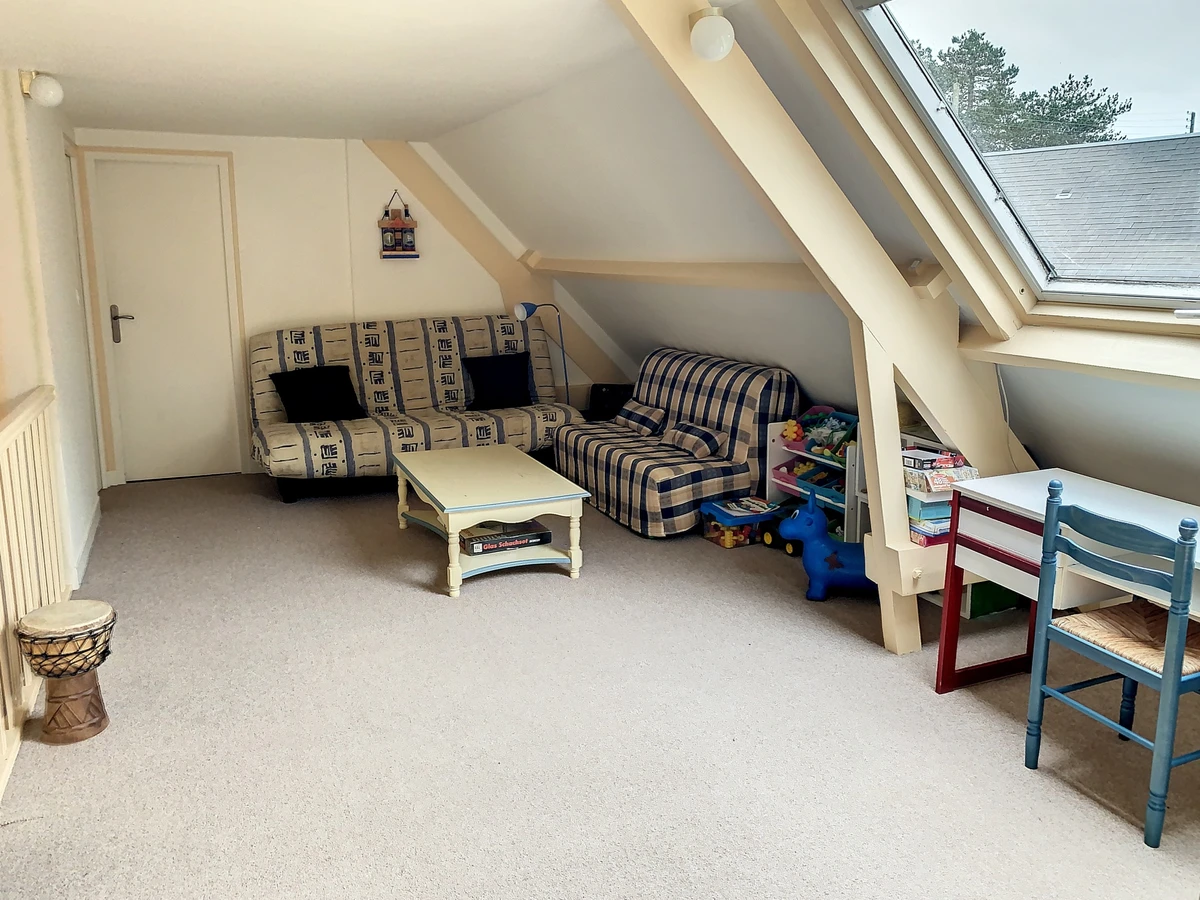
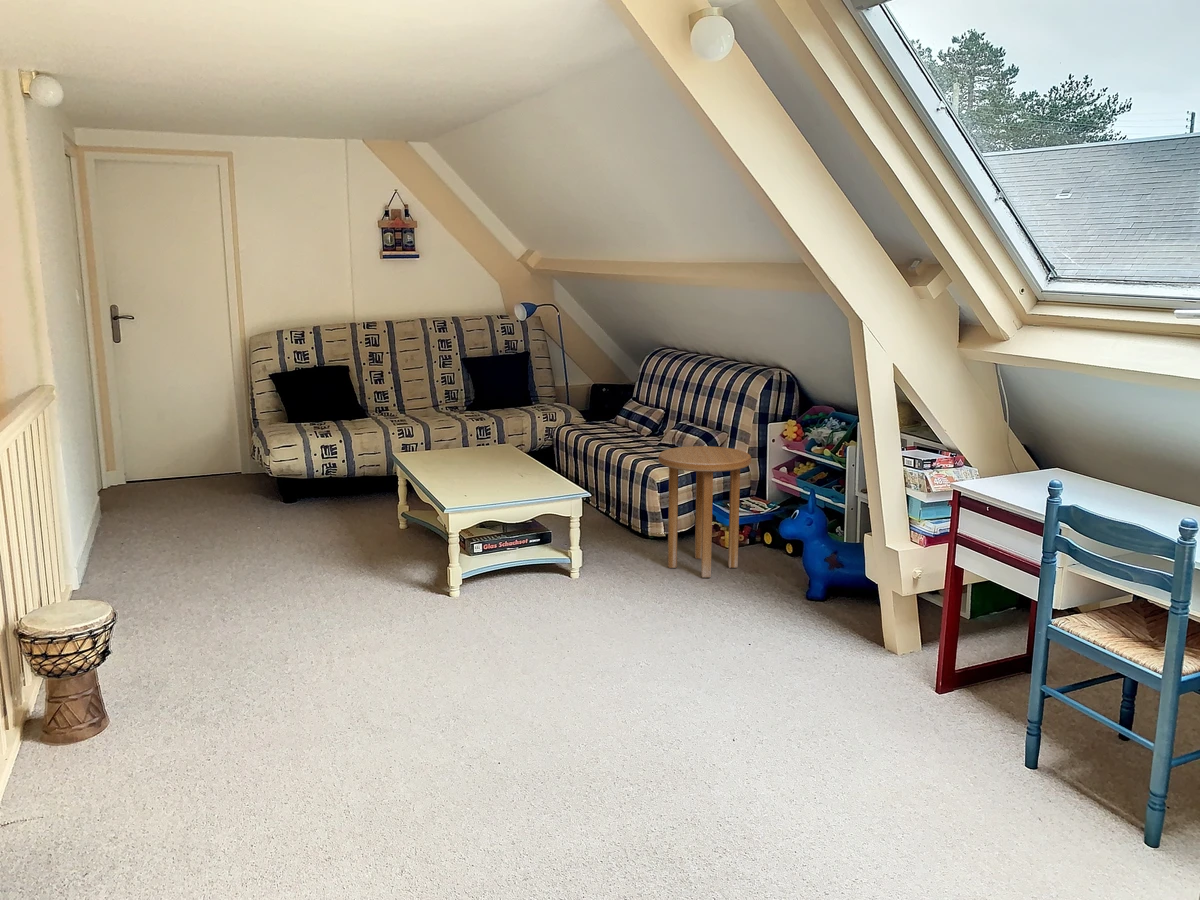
+ side table [658,445,752,579]
